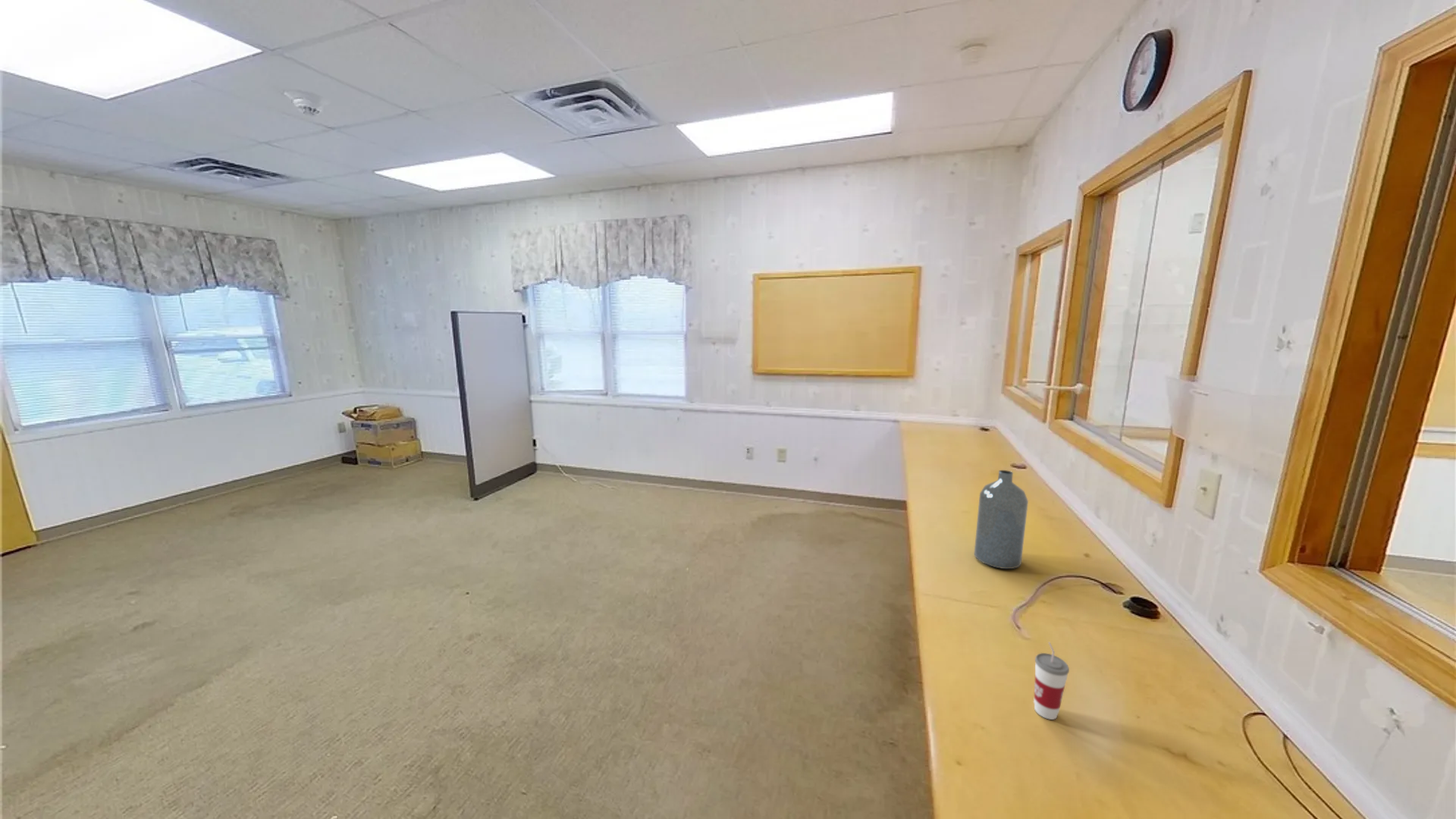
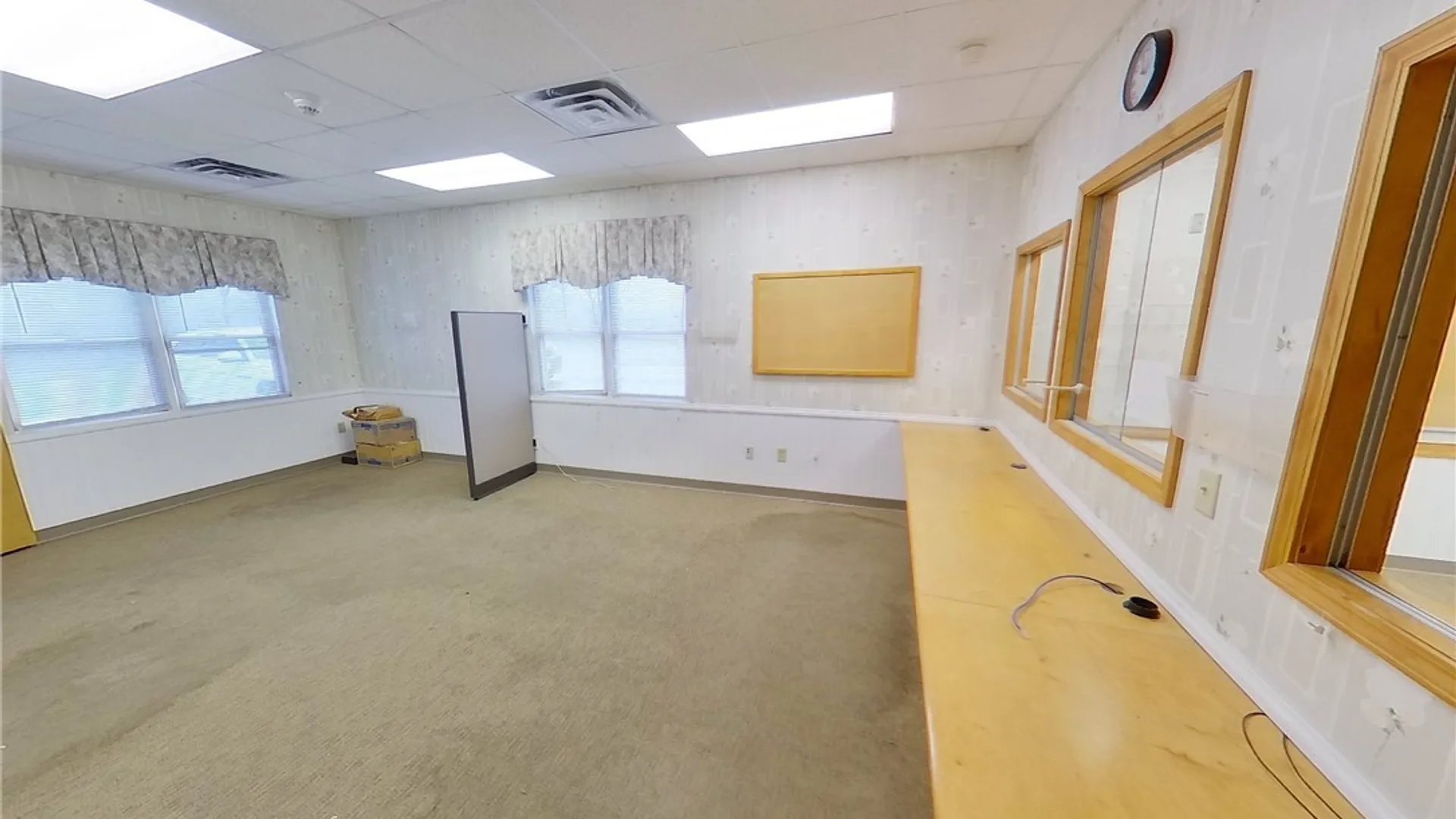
- bottle [974,469,1029,570]
- cup [1033,642,1070,720]
